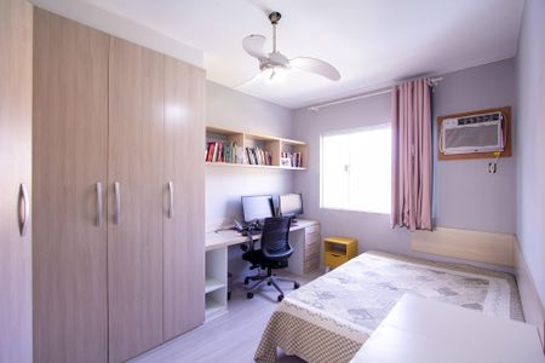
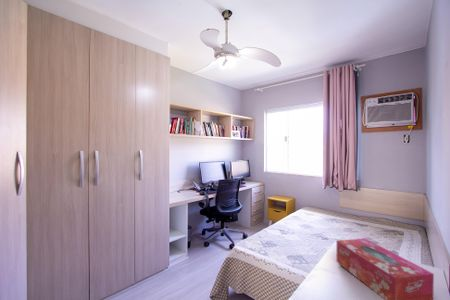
+ tissue box [336,238,435,300]
